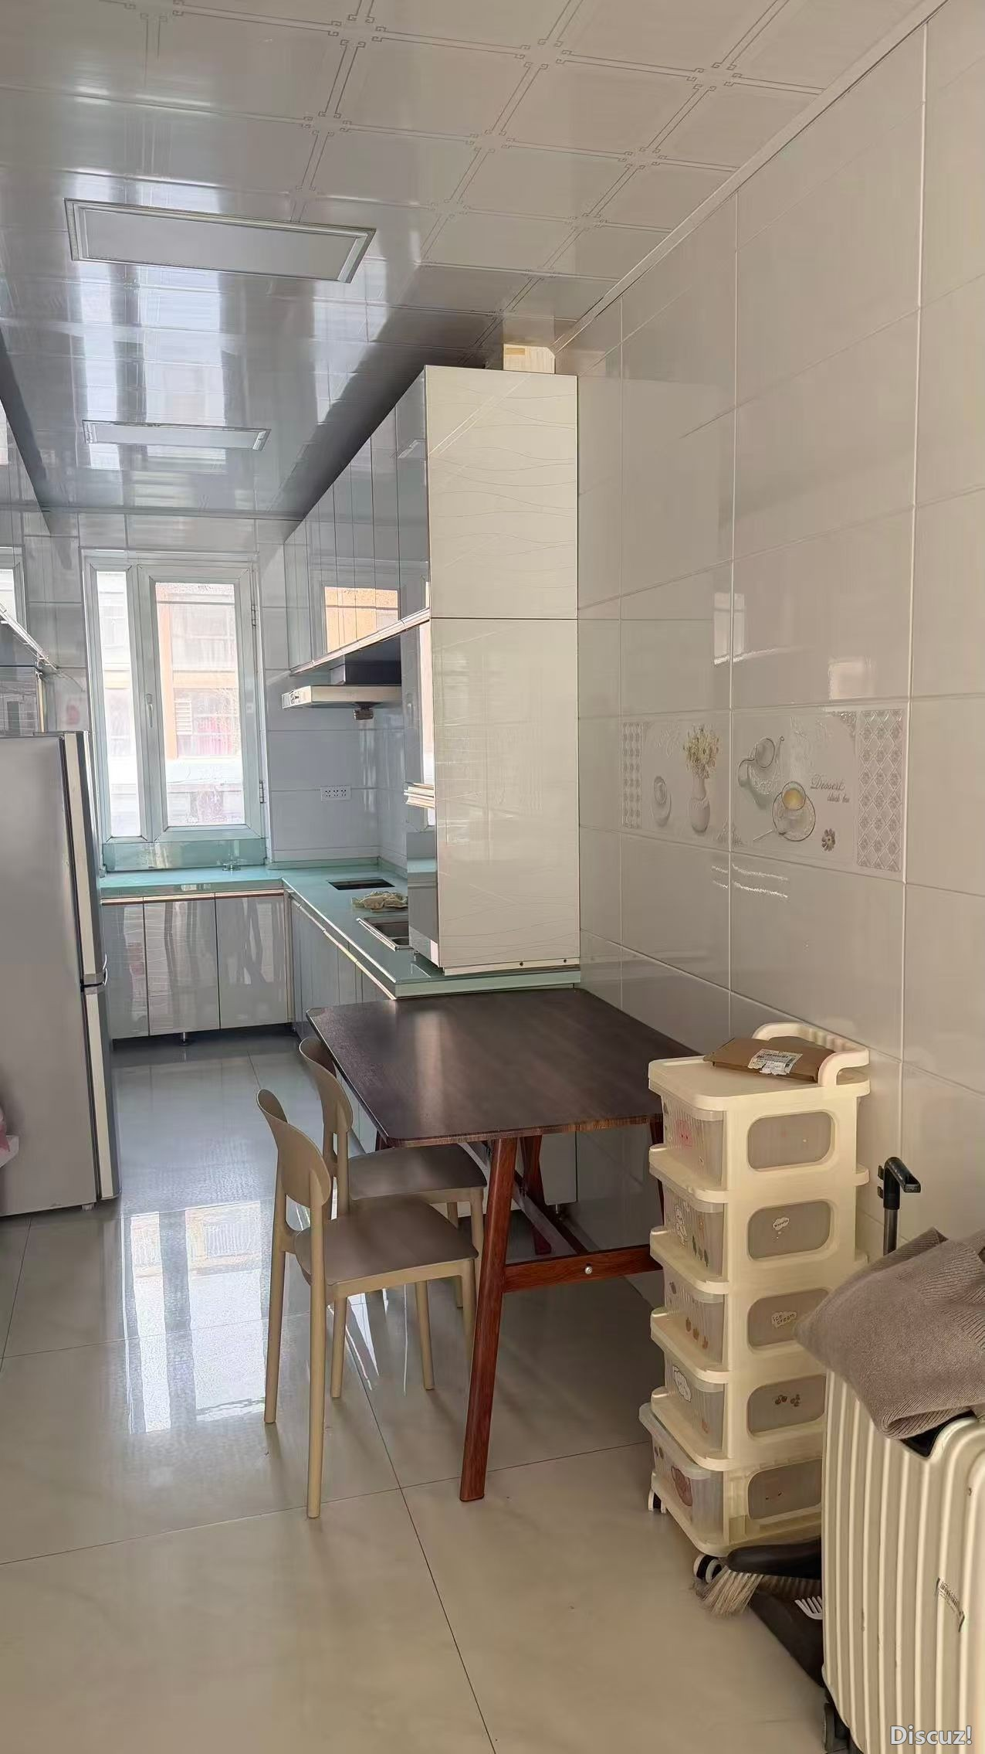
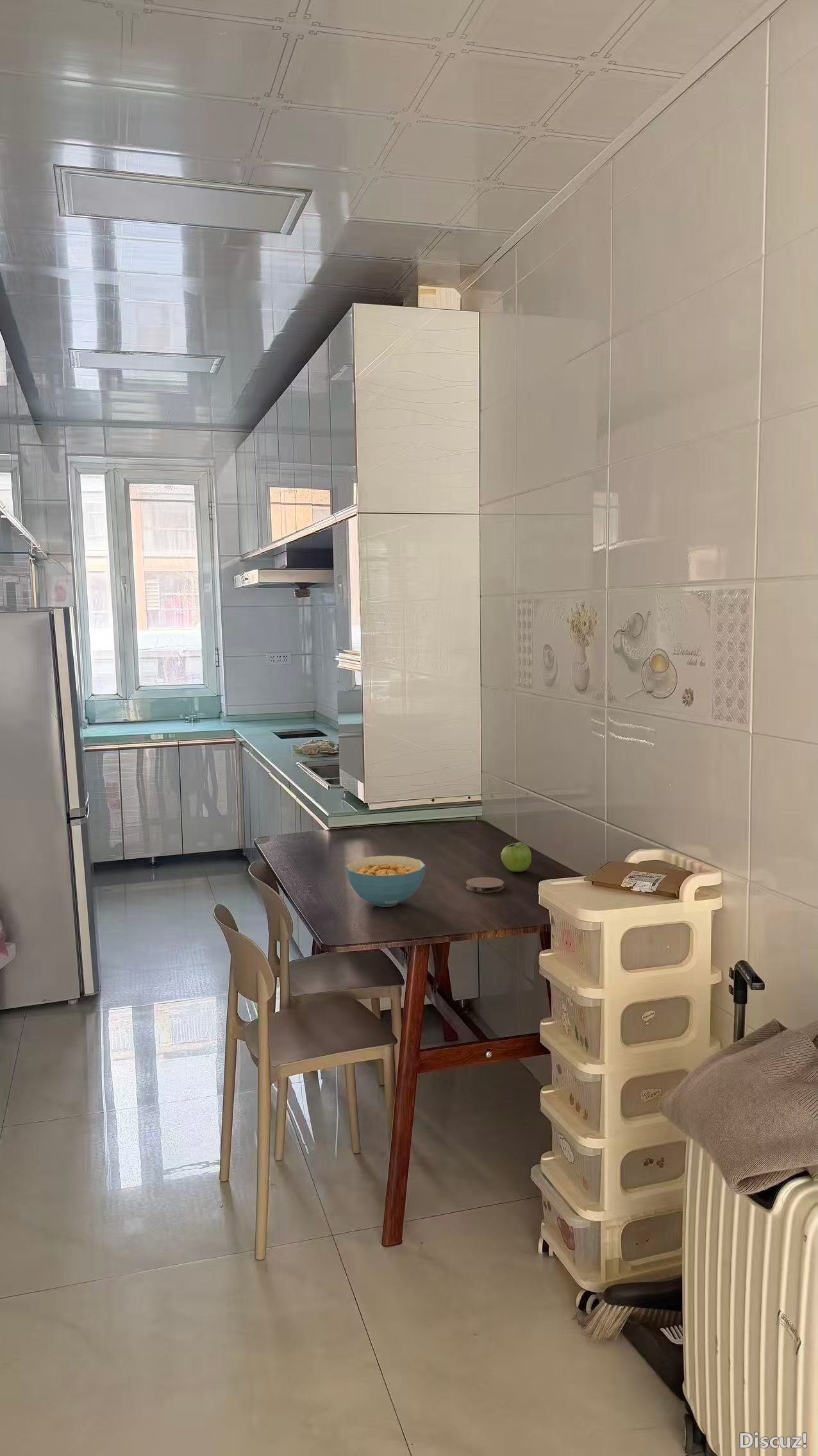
+ cereal bowl [345,855,426,908]
+ fruit [501,842,532,872]
+ coaster [465,877,505,893]
